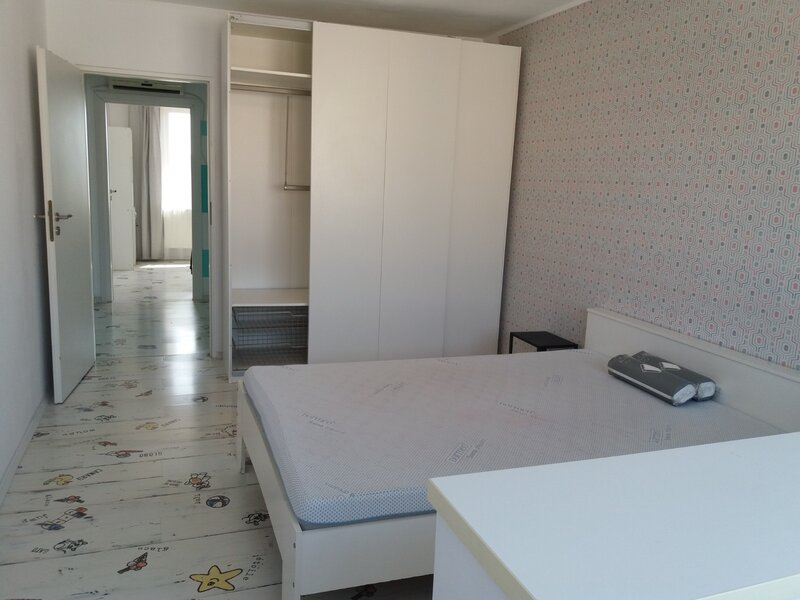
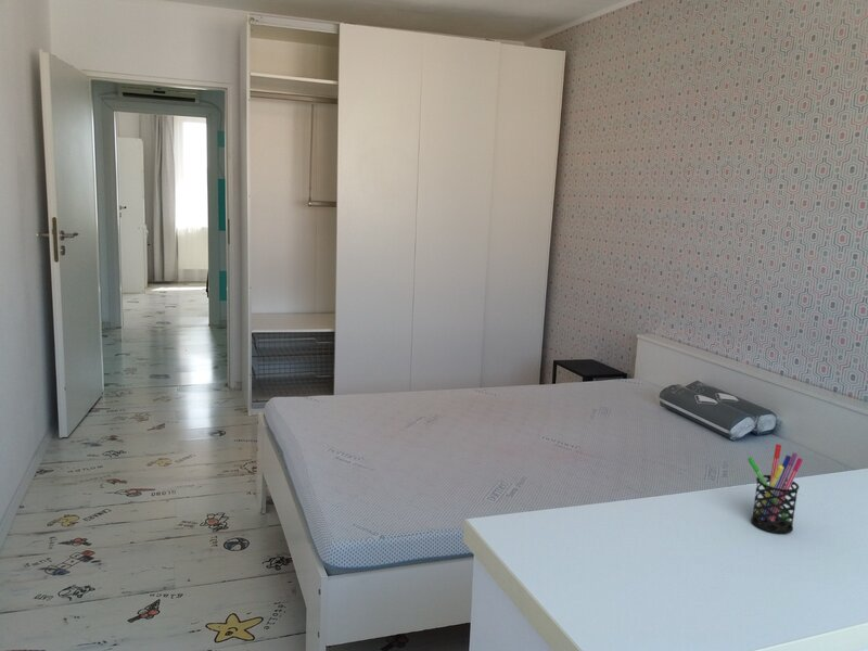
+ pen holder [746,443,804,534]
